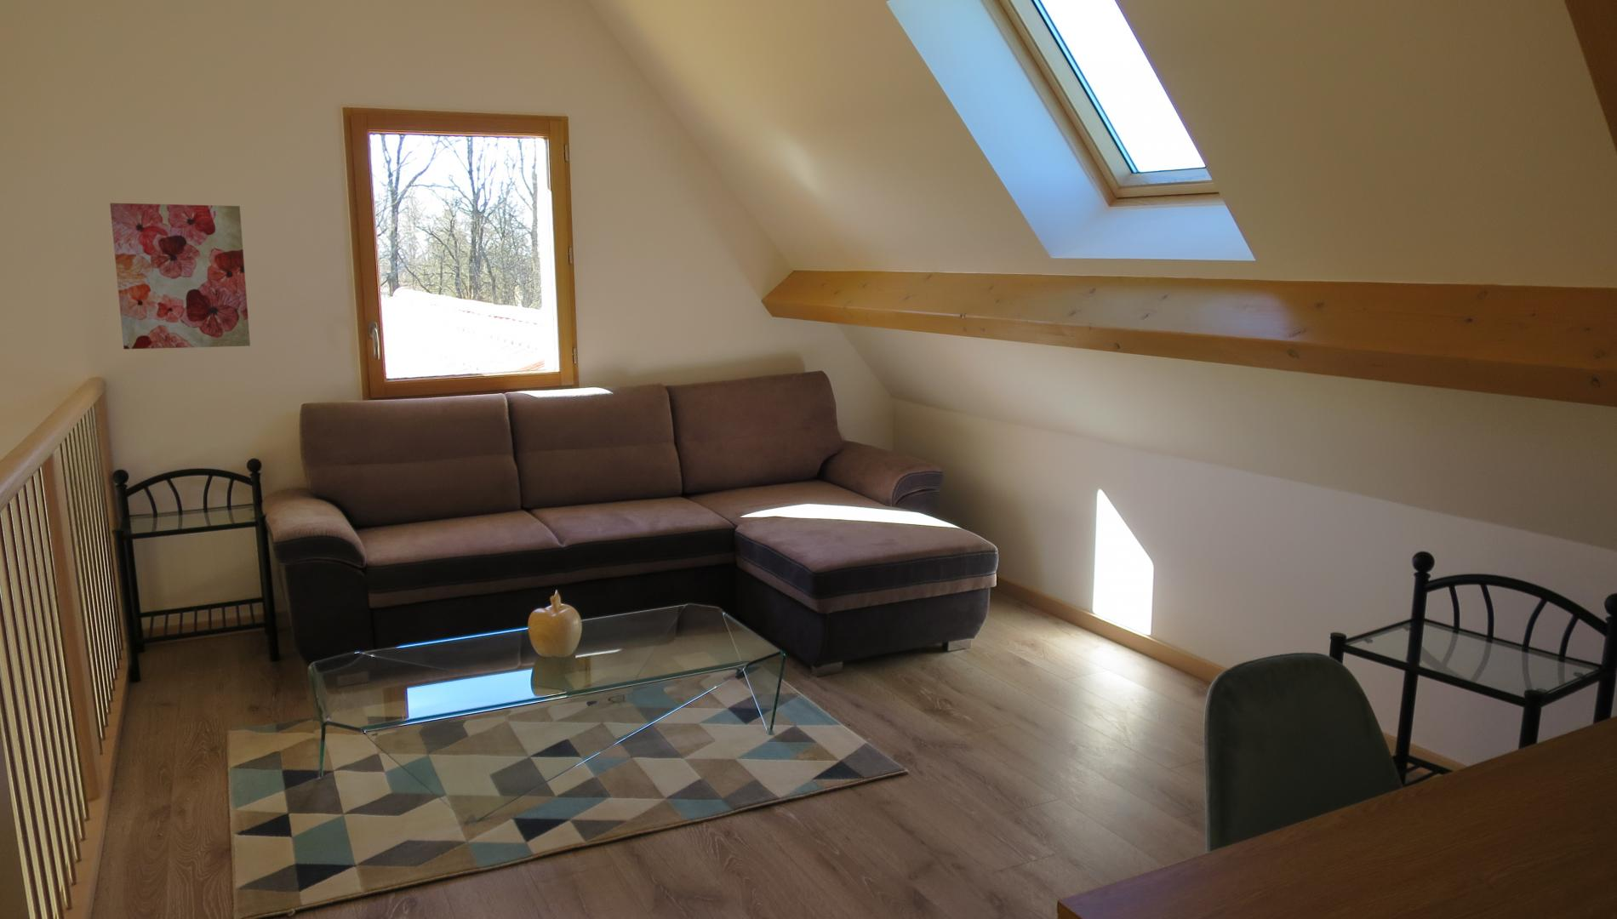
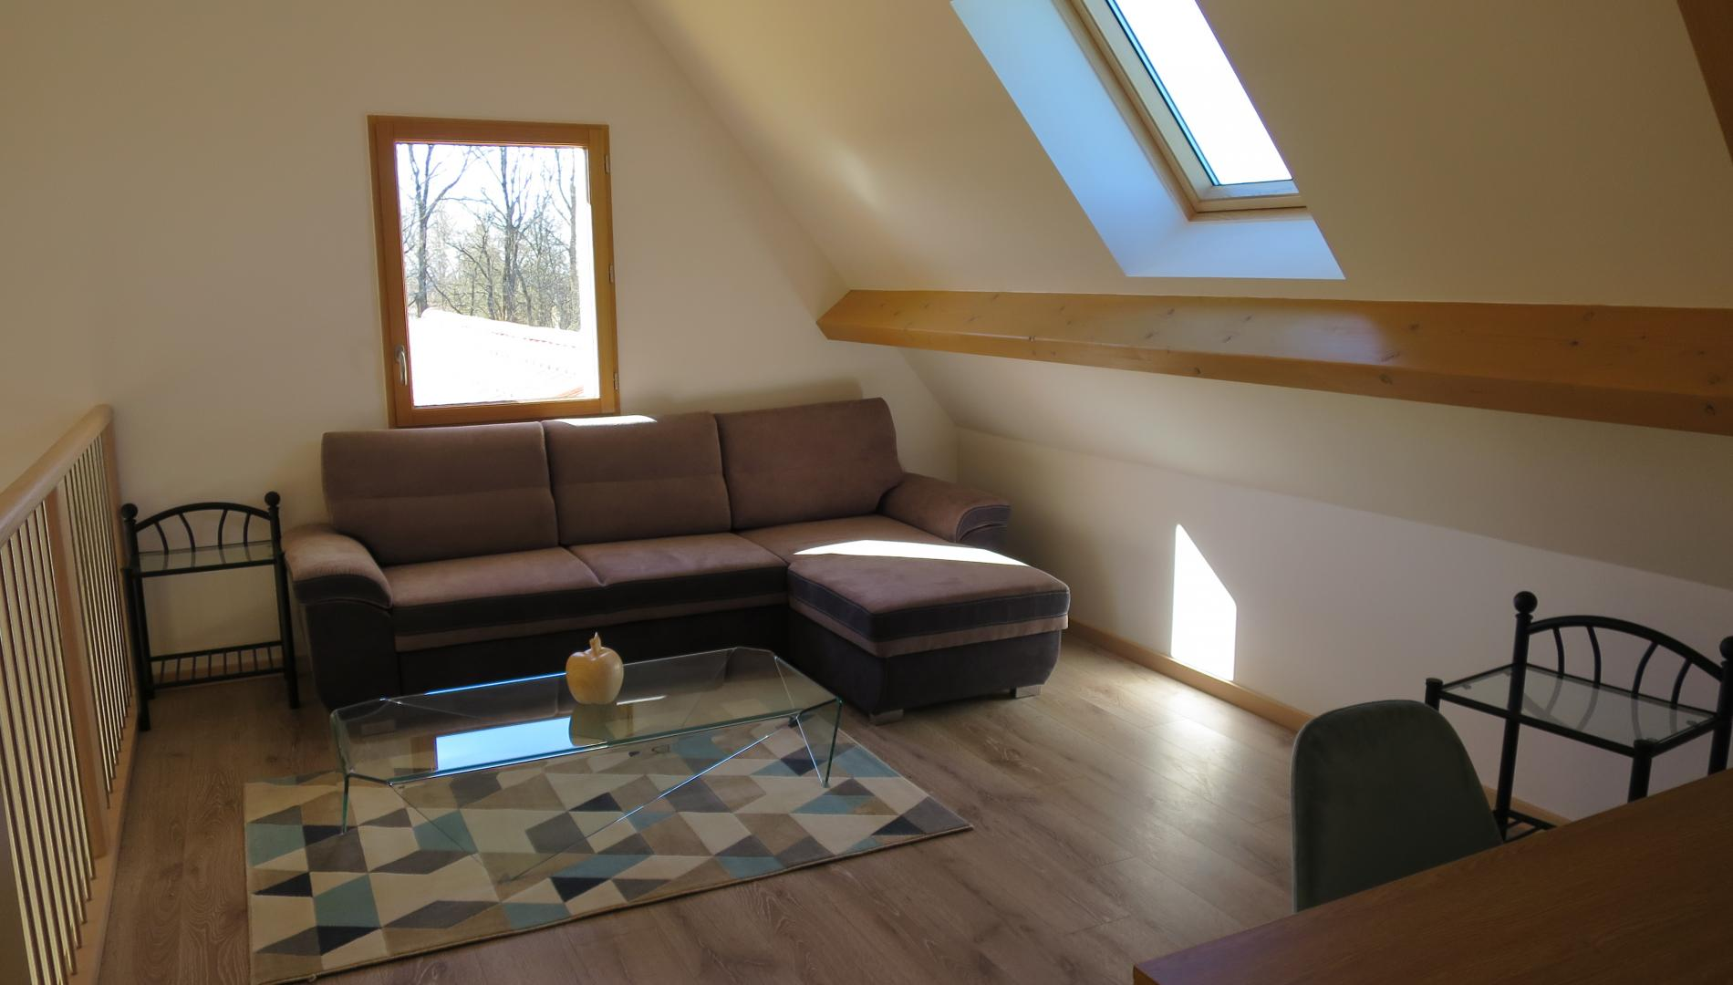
- wall art [109,202,251,350]
